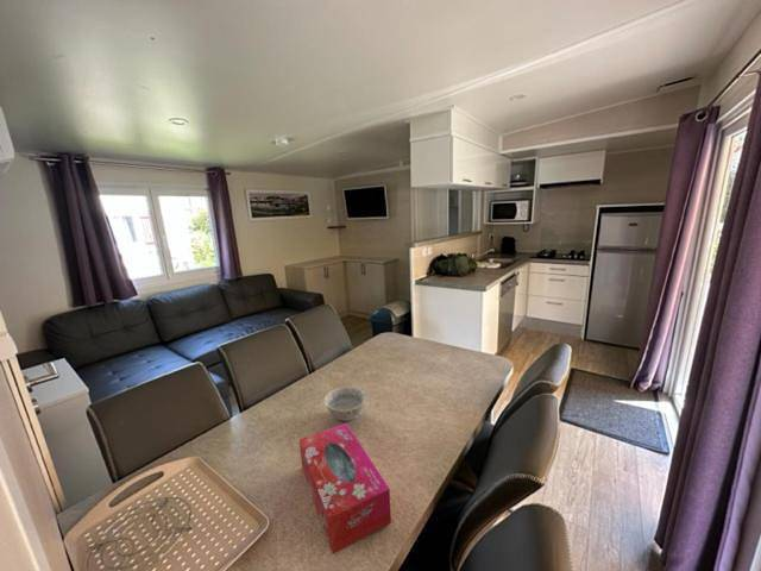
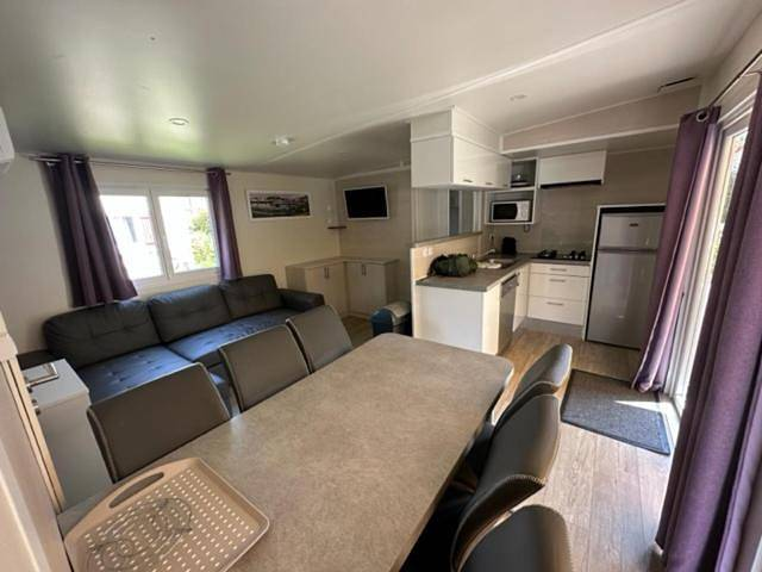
- tissue box [298,422,392,556]
- bowl [323,385,367,422]
